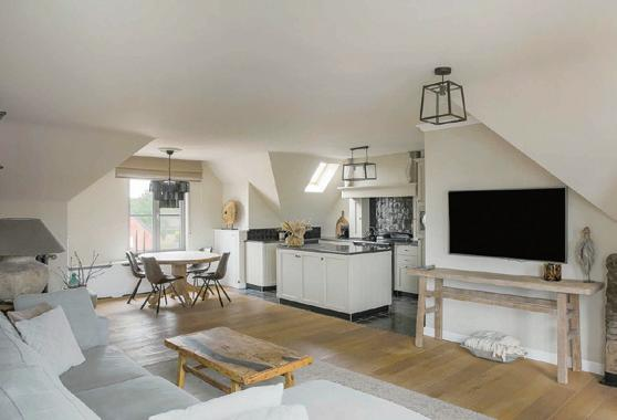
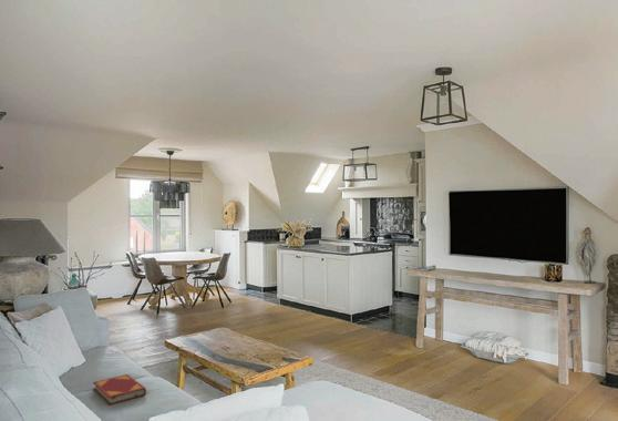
+ hardback book [92,373,147,405]
